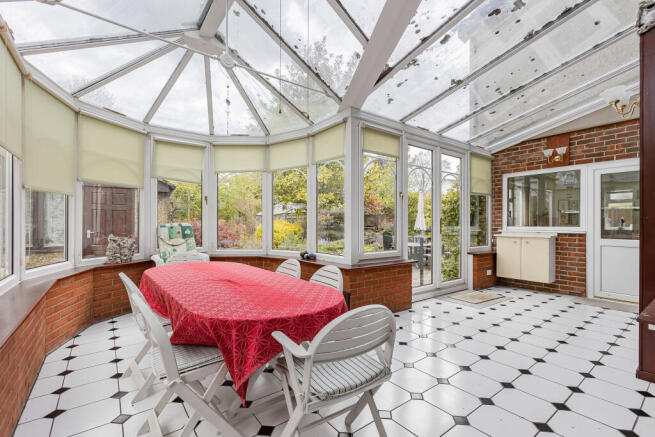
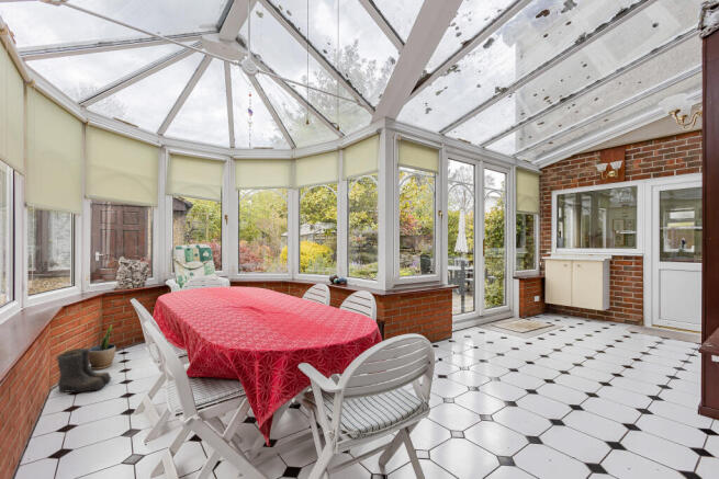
+ boots [56,347,113,394]
+ potted plant [88,323,116,370]
